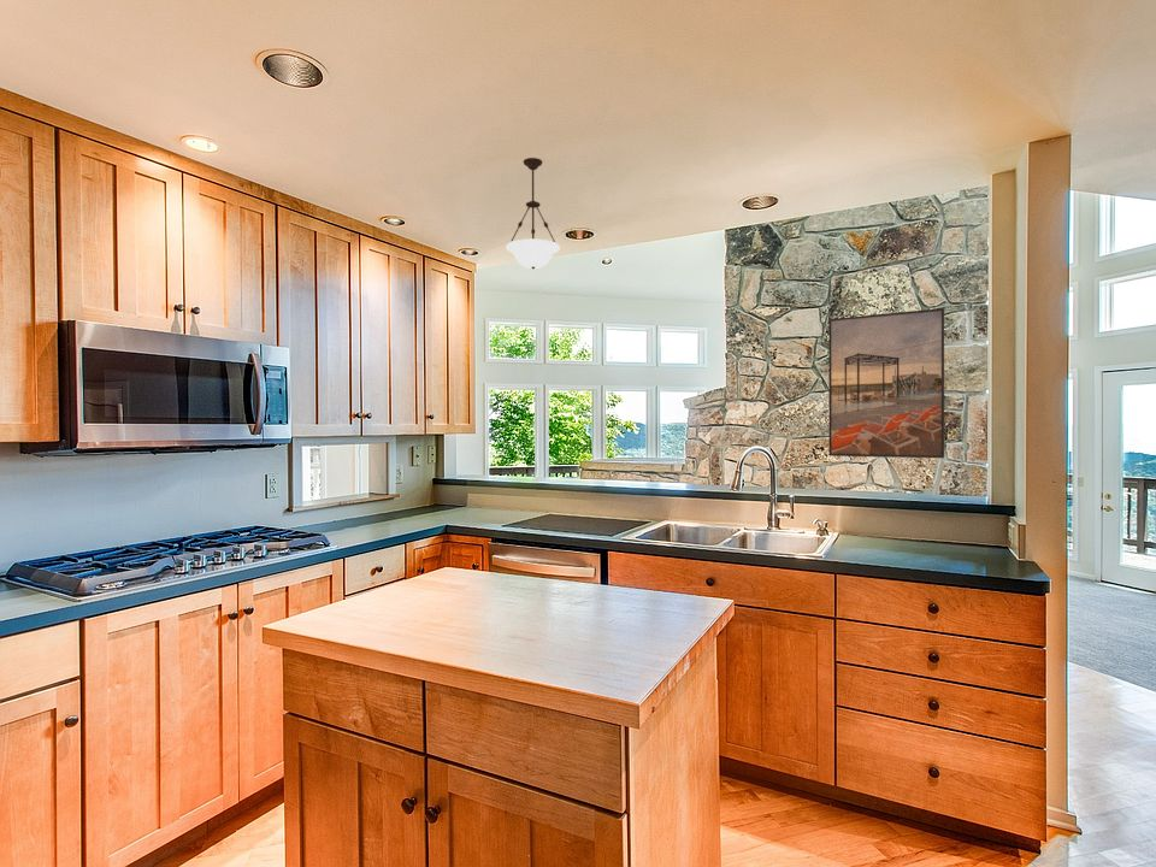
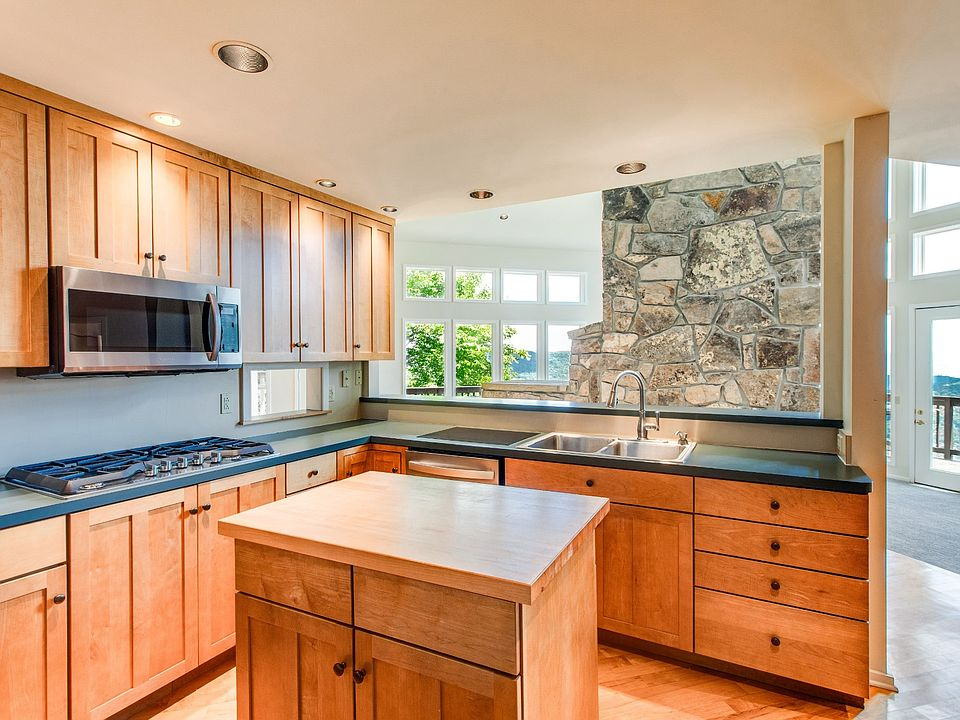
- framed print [827,307,945,459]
- pendant light [506,157,561,270]
